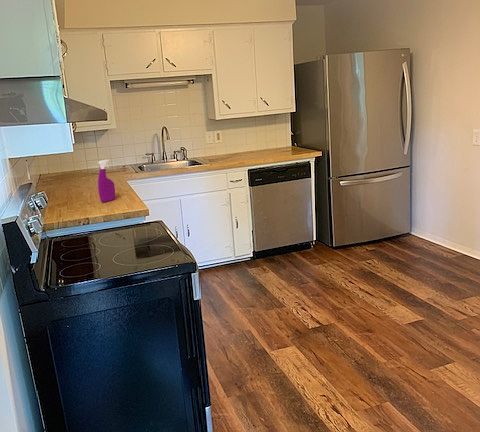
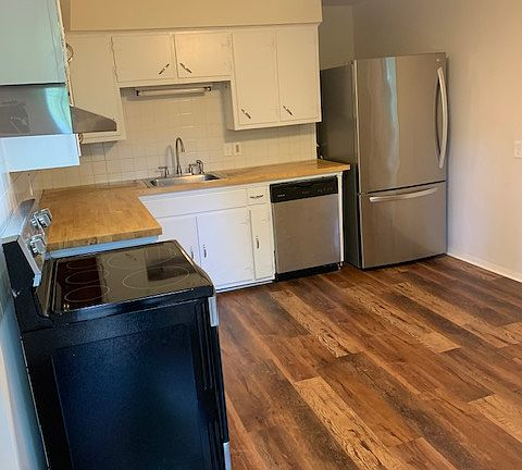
- spray bottle [97,159,116,203]
